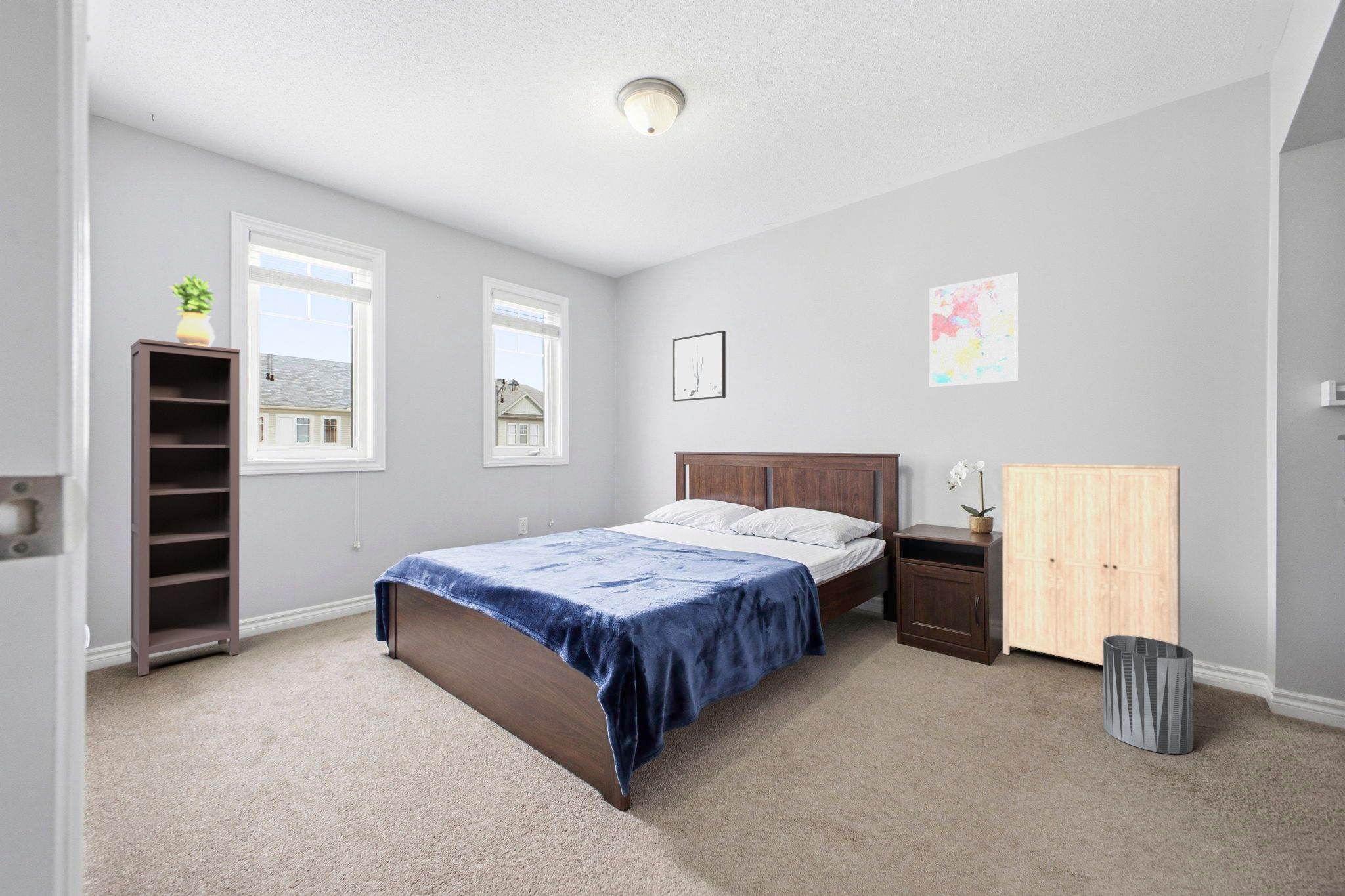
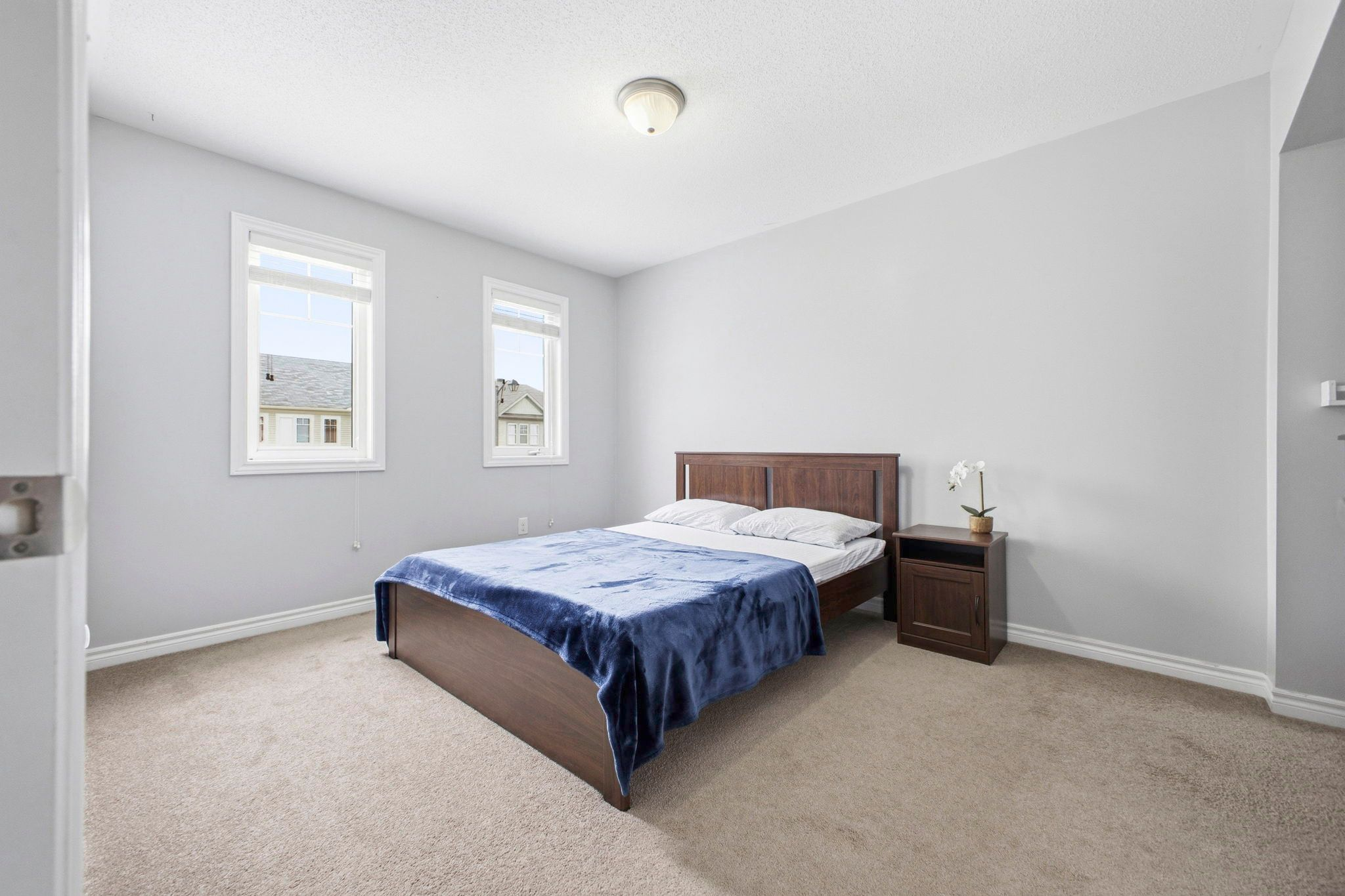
- bookcase [130,338,241,676]
- trash can [1102,635,1194,755]
- cabinet [1001,463,1181,666]
- wall art [929,272,1019,388]
- wall art [672,330,726,402]
- potted plant [169,274,216,347]
